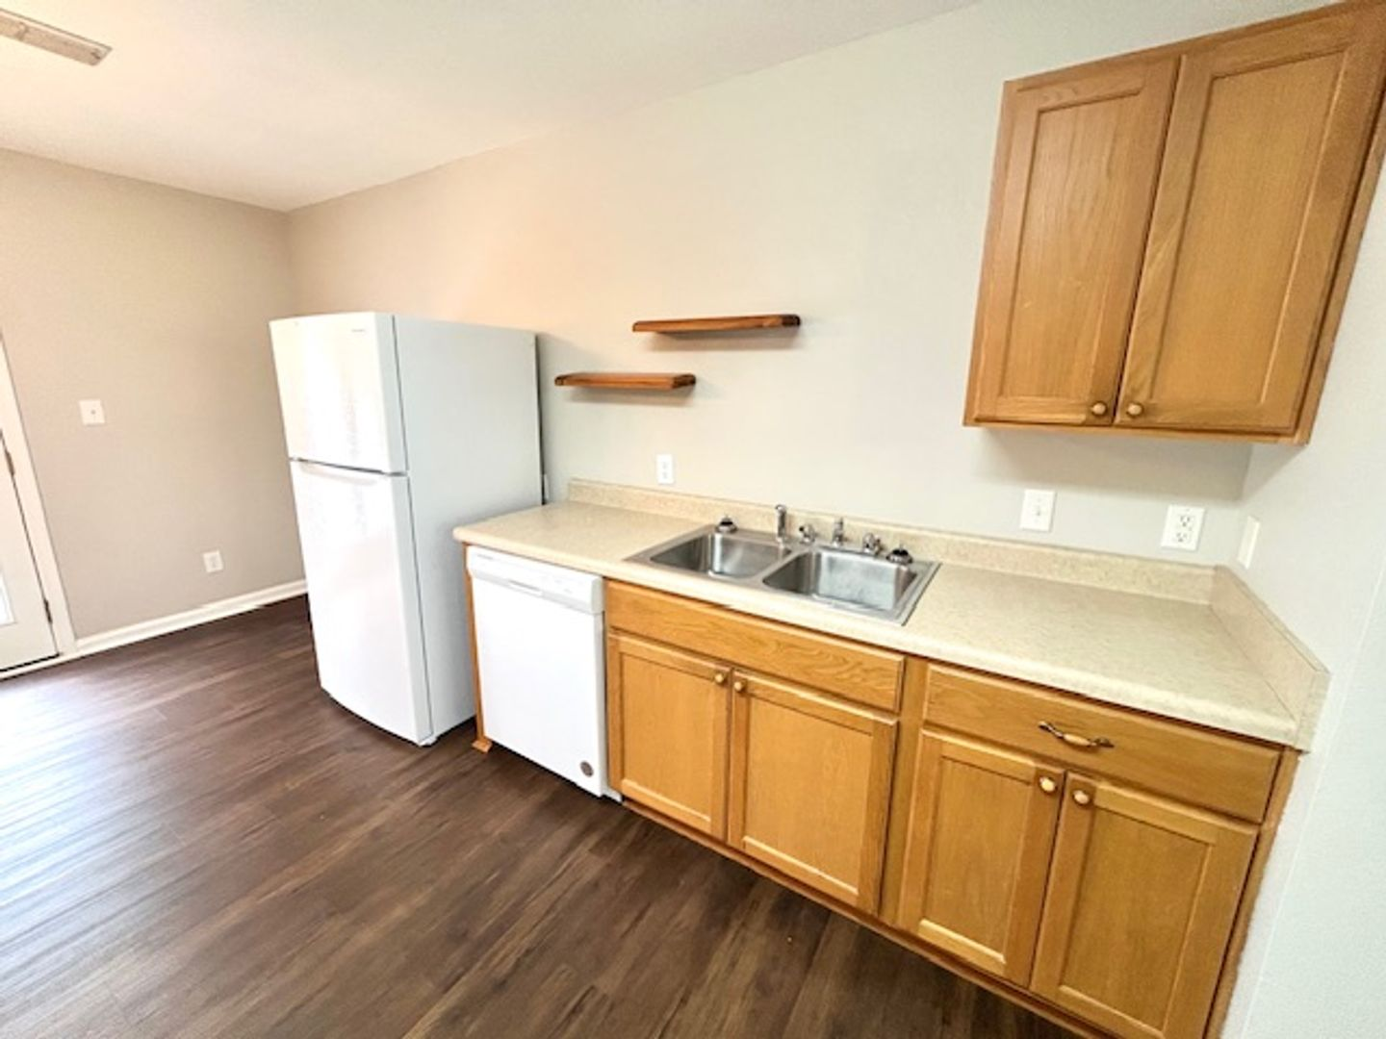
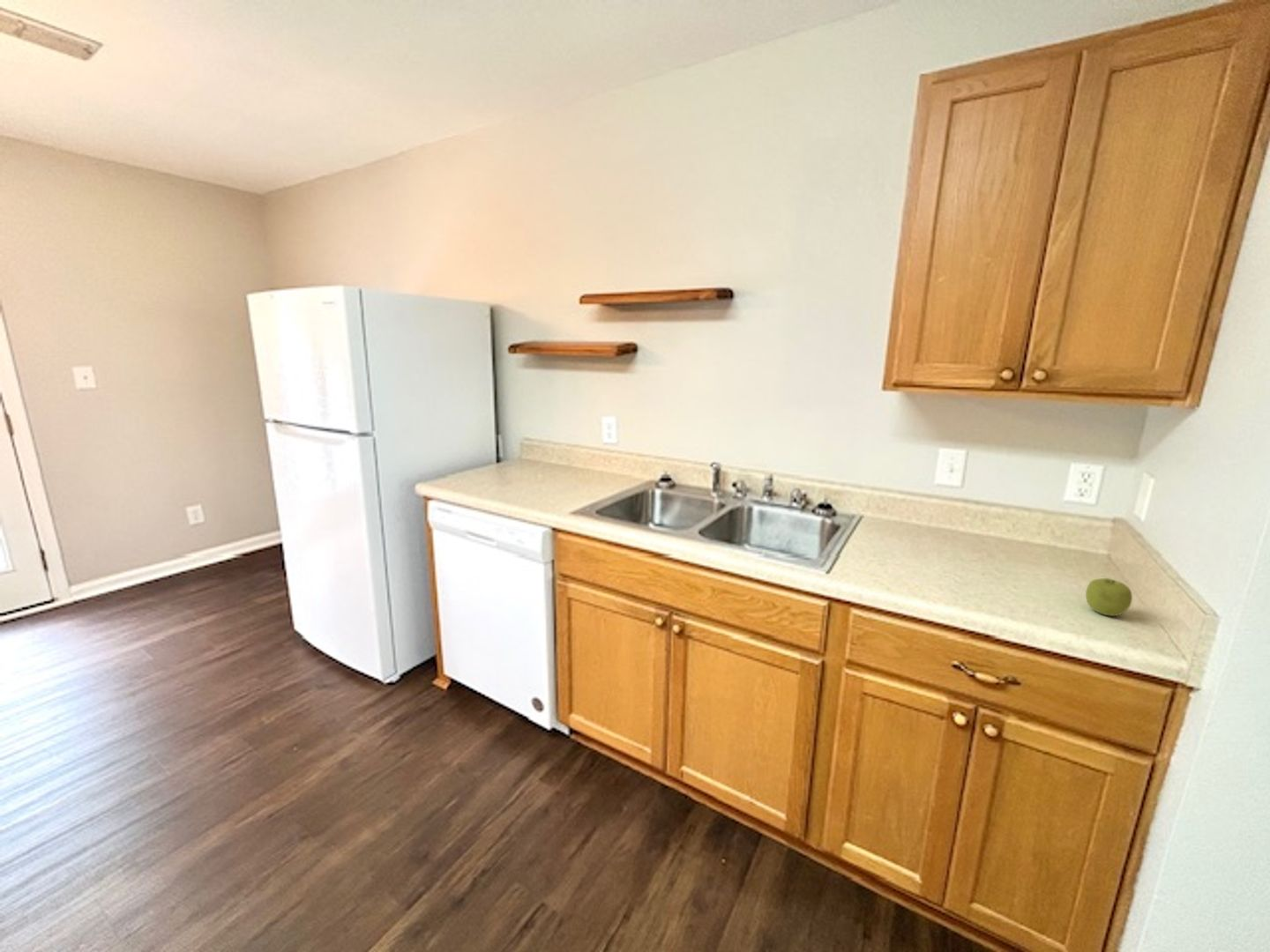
+ fruit [1085,577,1133,617]
